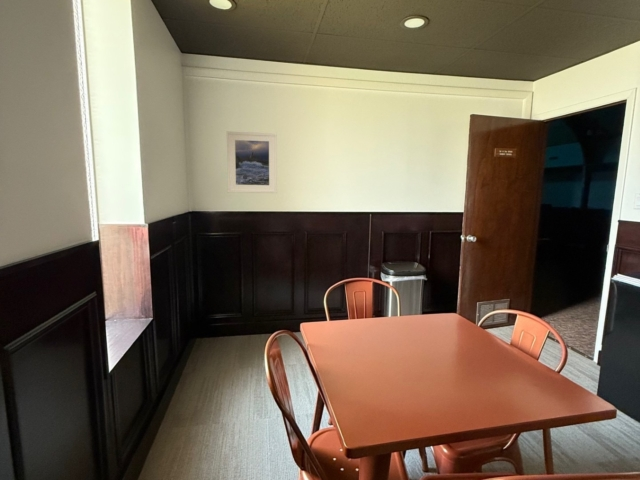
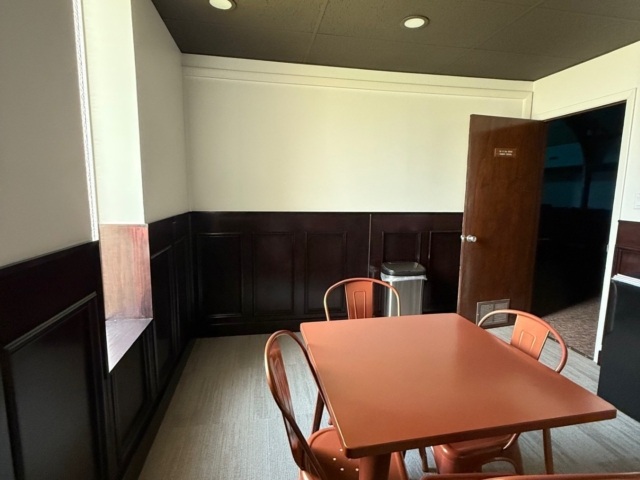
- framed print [226,130,278,194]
